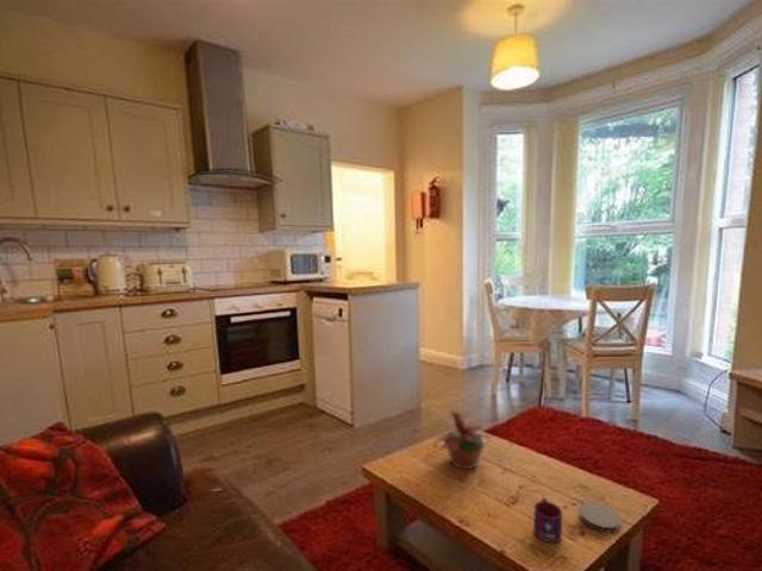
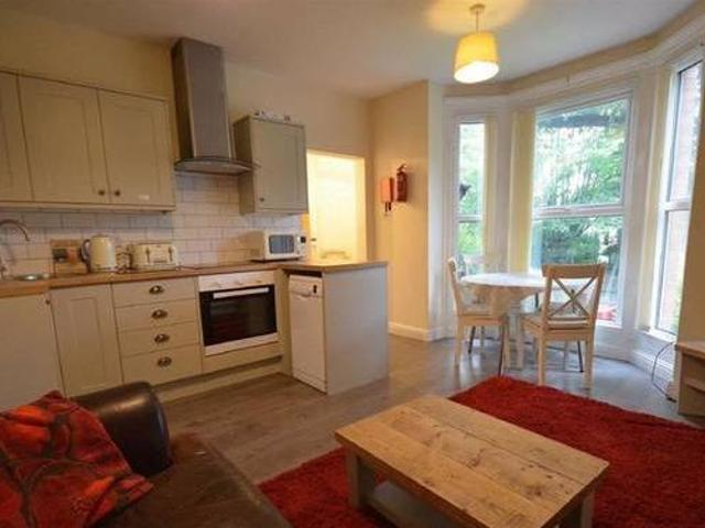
- potted plant [426,409,498,470]
- mug [532,496,563,544]
- coaster [577,501,622,533]
